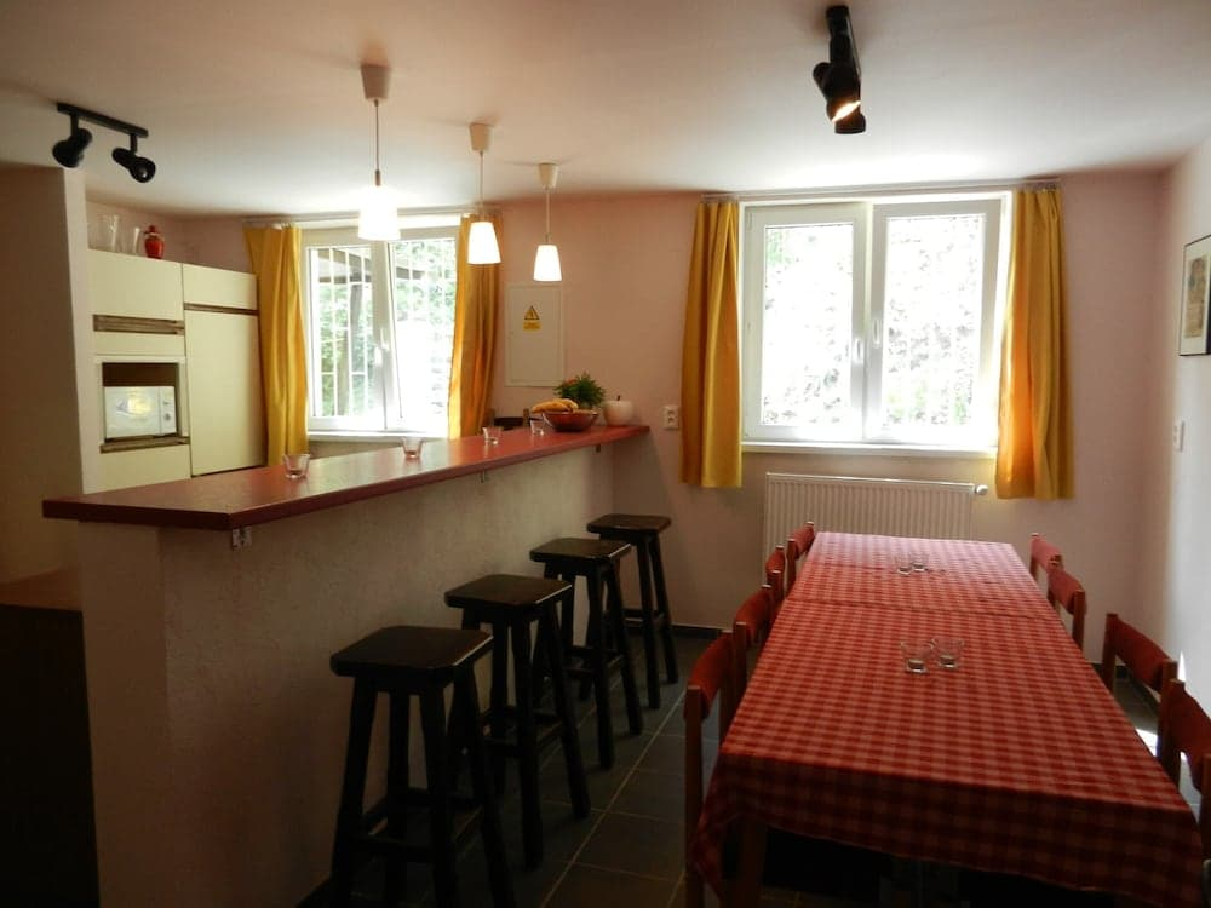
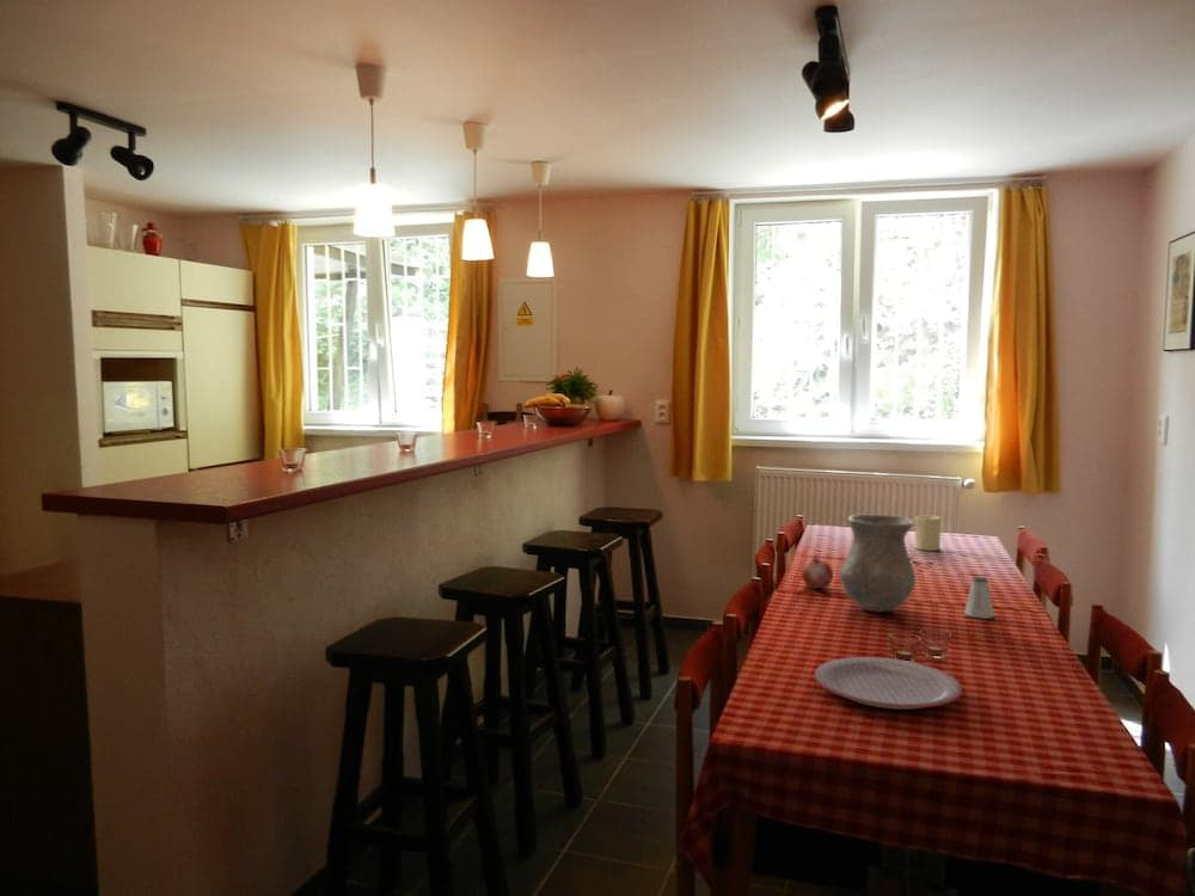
+ fruit [799,553,834,590]
+ plate [814,656,963,710]
+ vase [838,514,917,613]
+ candle [913,514,942,552]
+ saltshaker [963,575,995,620]
